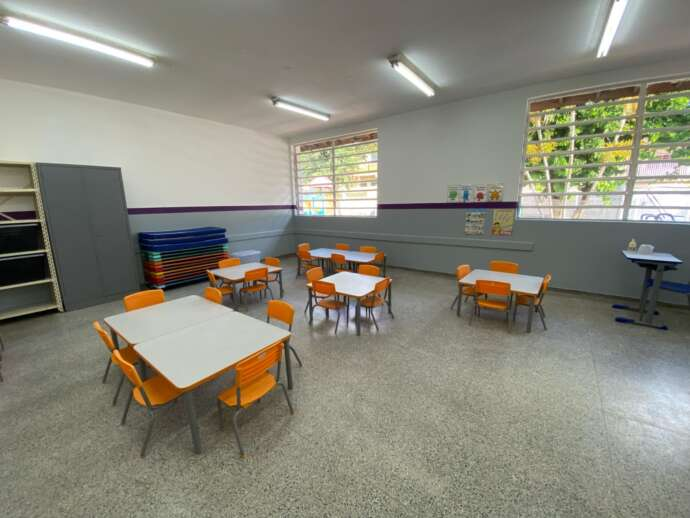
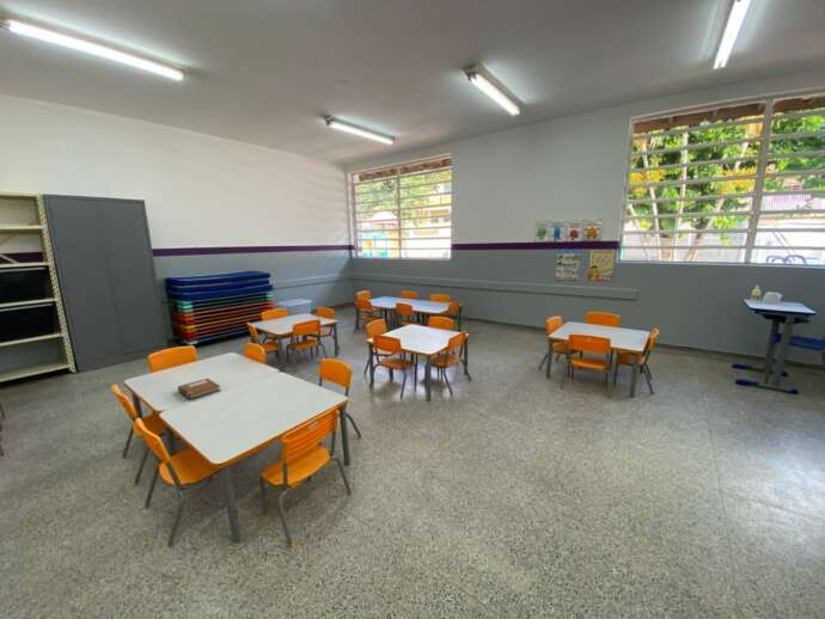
+ notebook [177,378,222,400]
